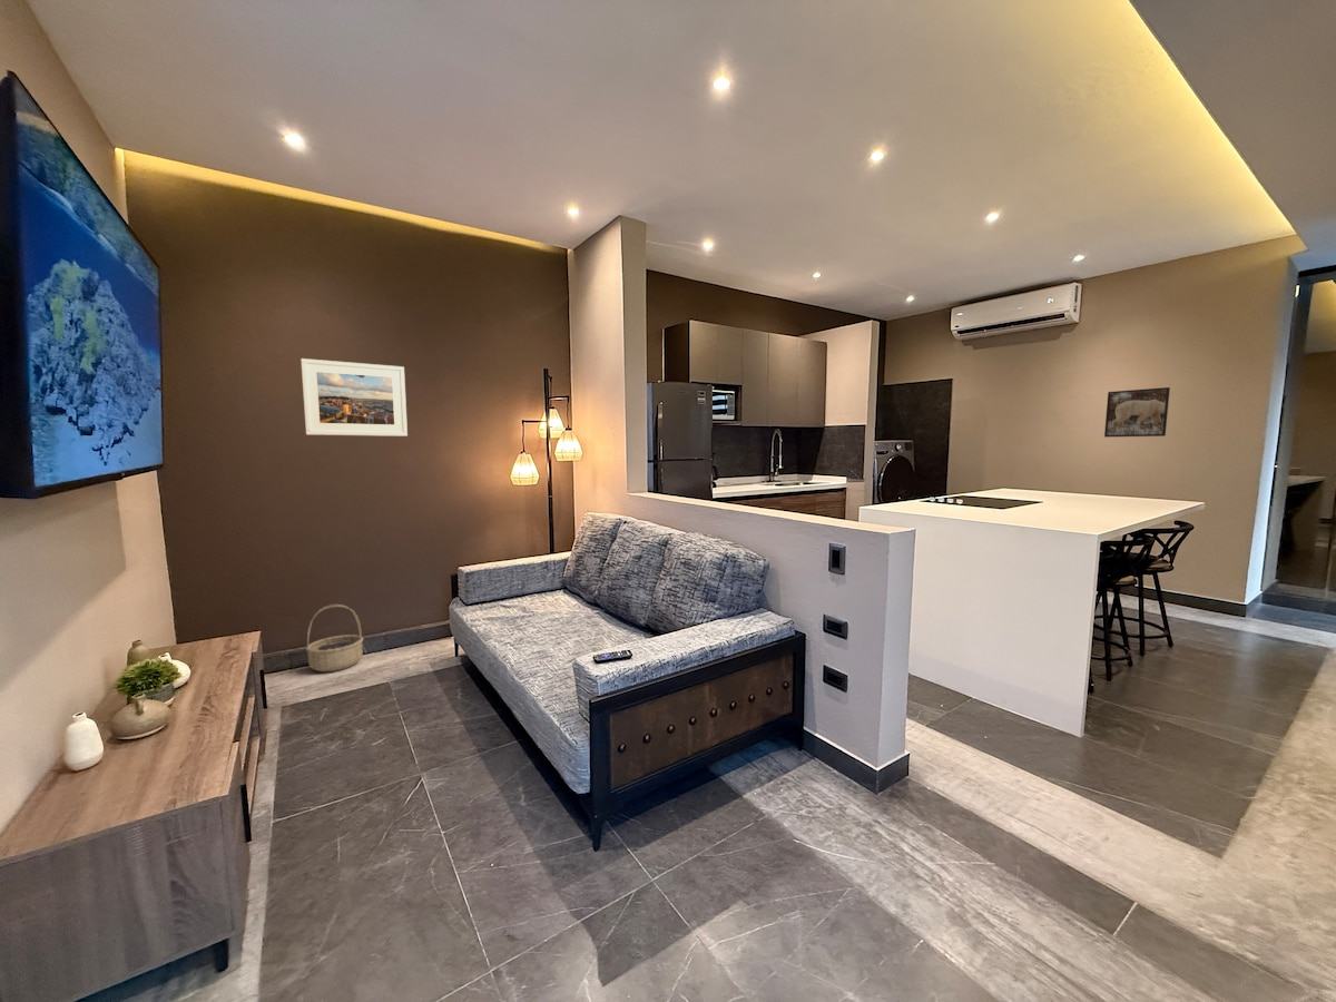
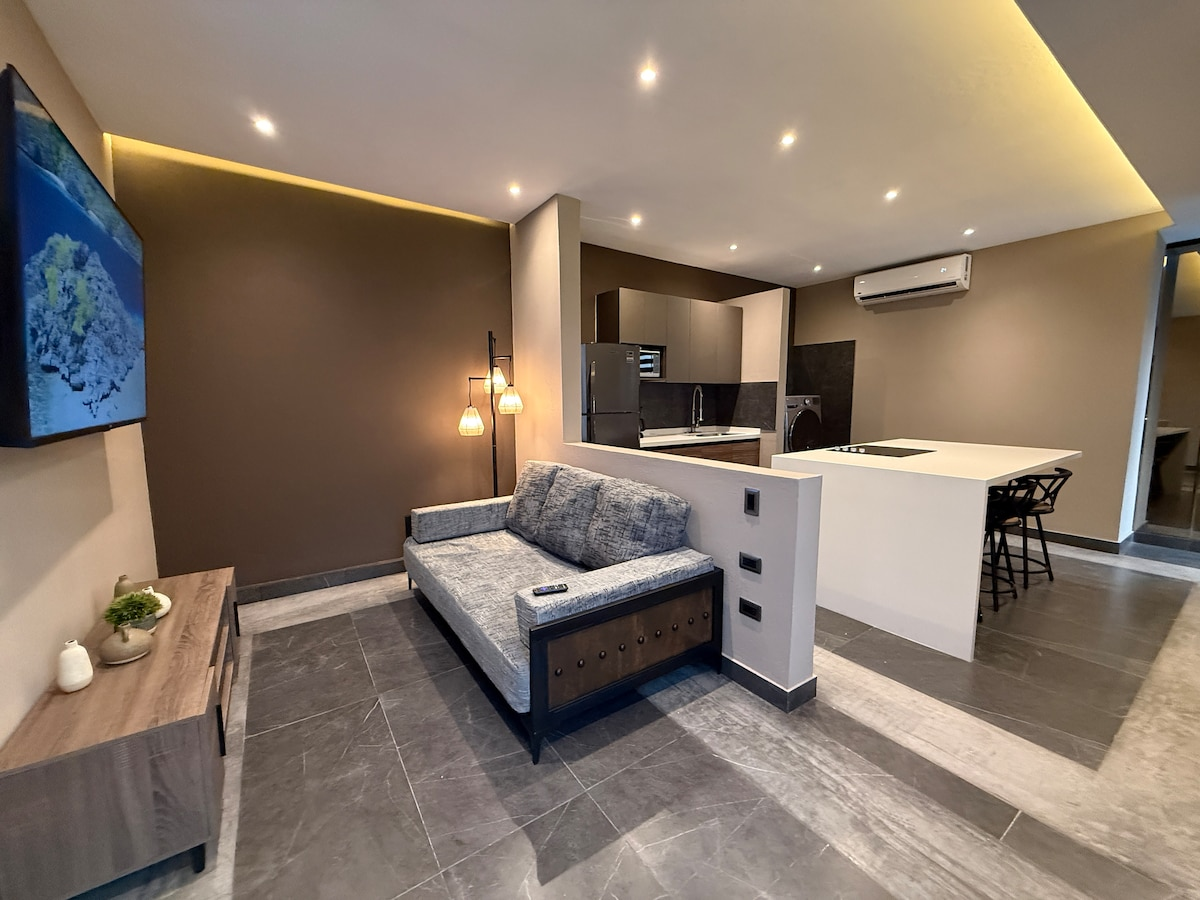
- basket [305,603,364,674]
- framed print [299,357,409,438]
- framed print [1103,386,1171,439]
